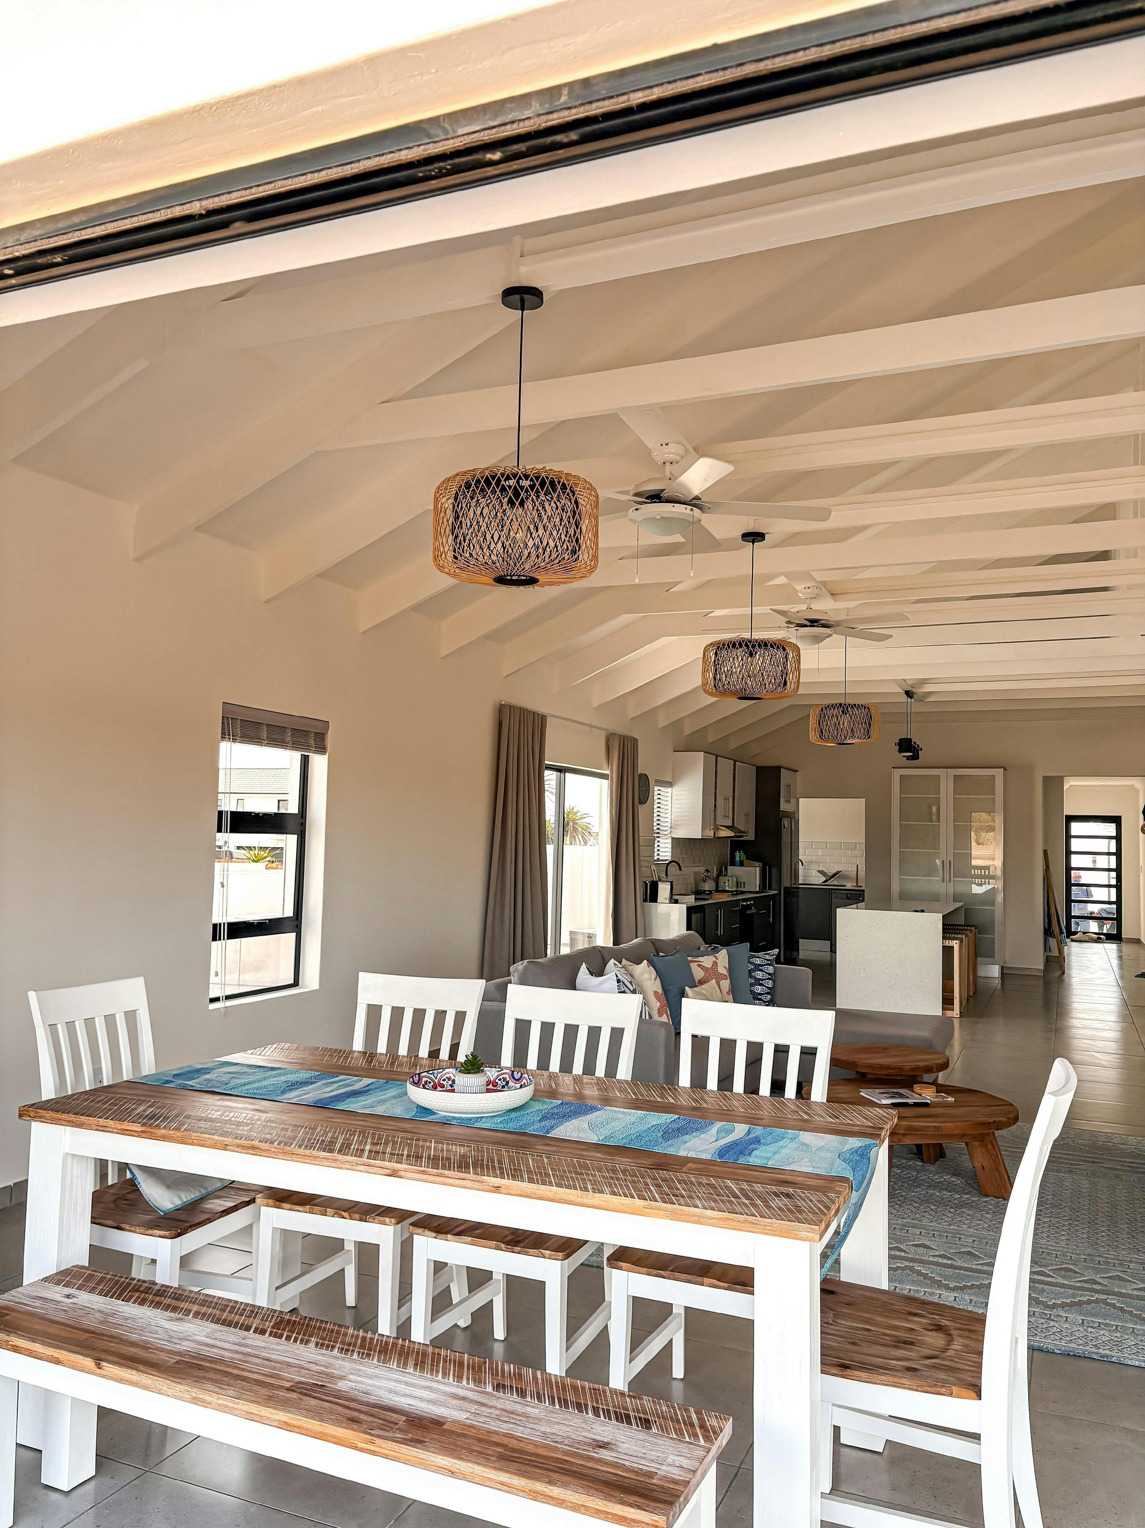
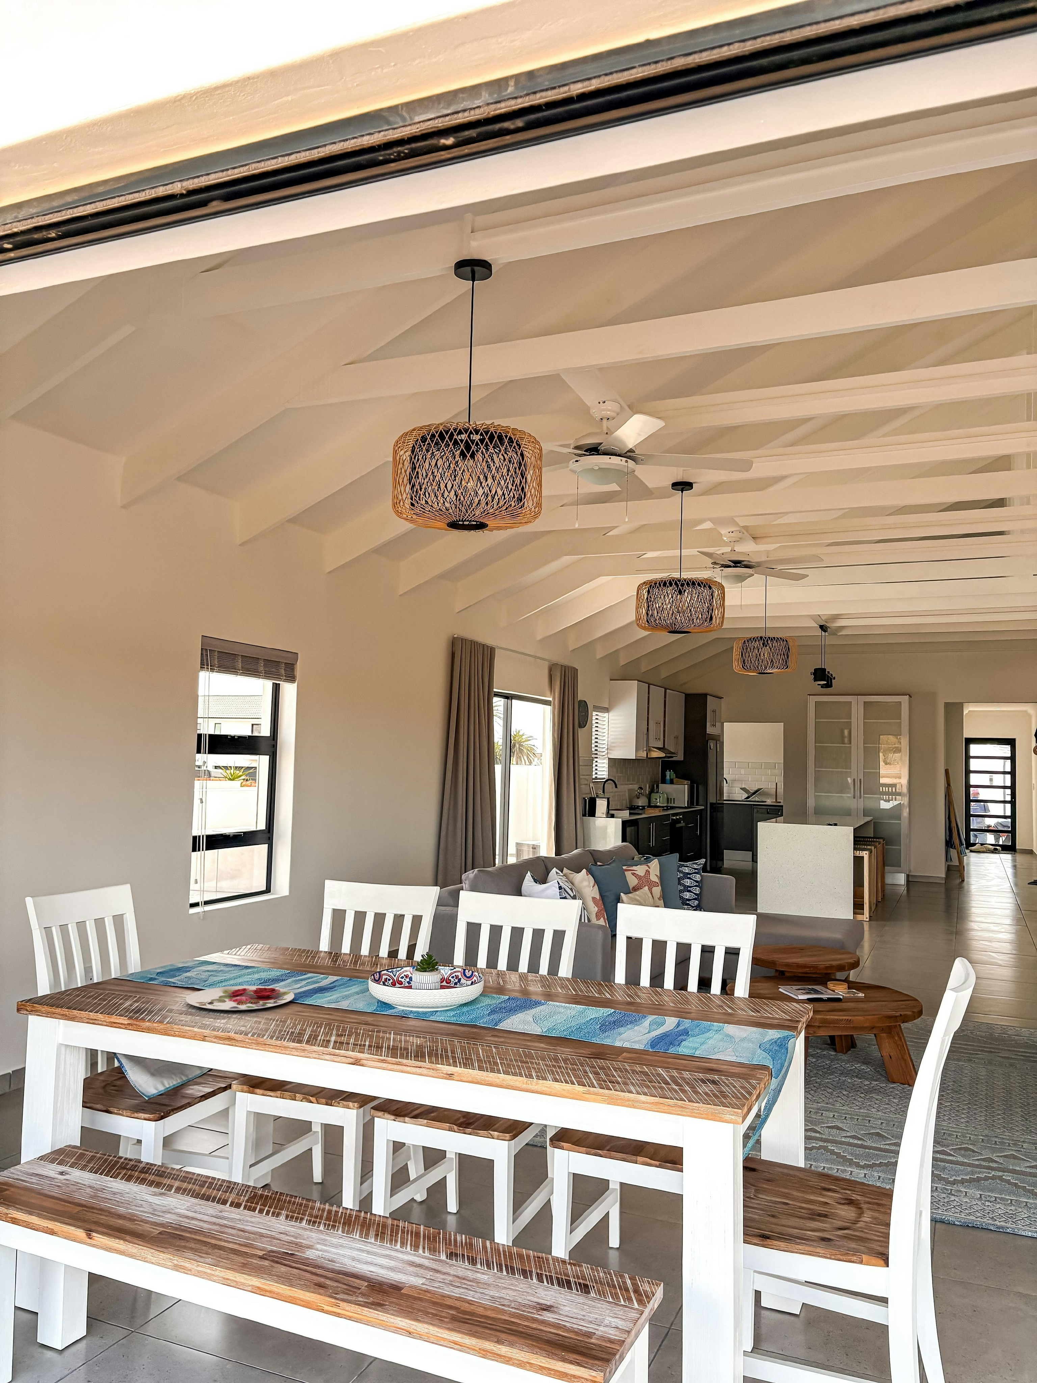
+ plate [185,986,295,1011]
